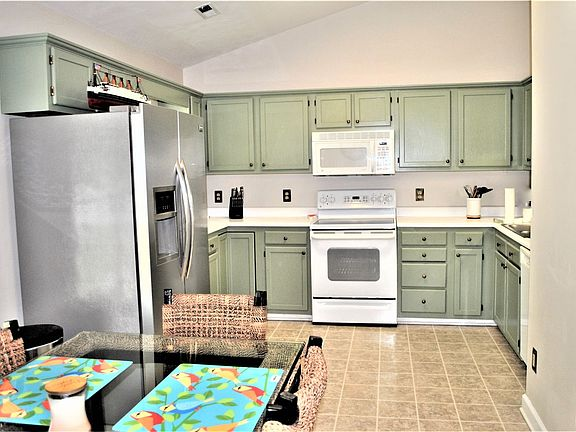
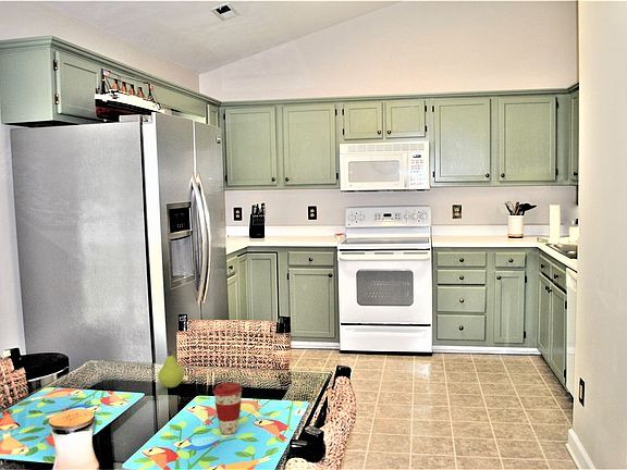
+ coffee cup [212,382,243,435]
+ fruit [157,350,185,388]
